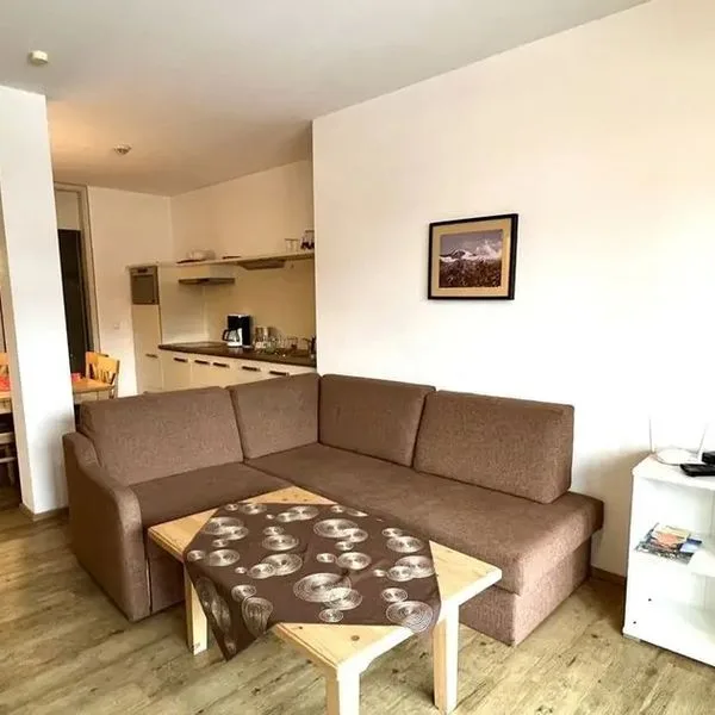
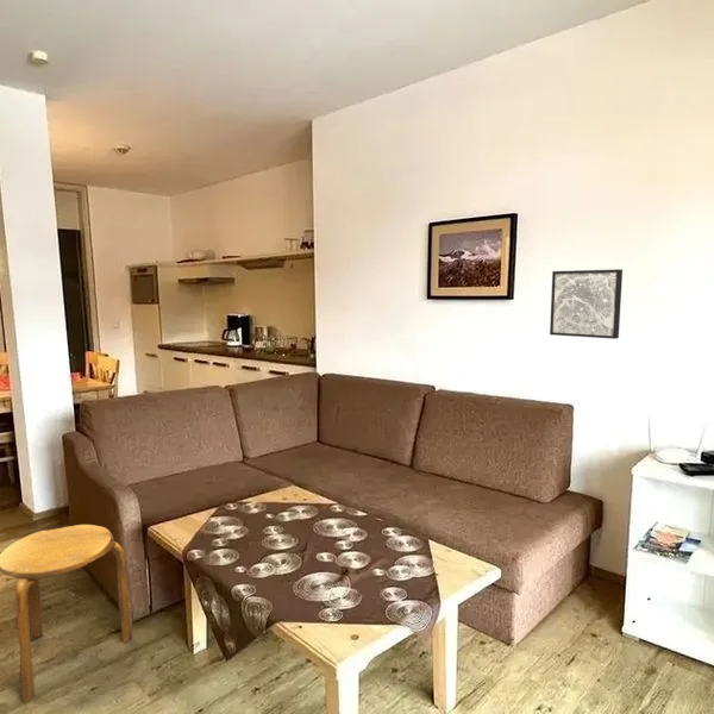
+ wall art [549,268,624,340]
+ stool [0,524,133,703]
